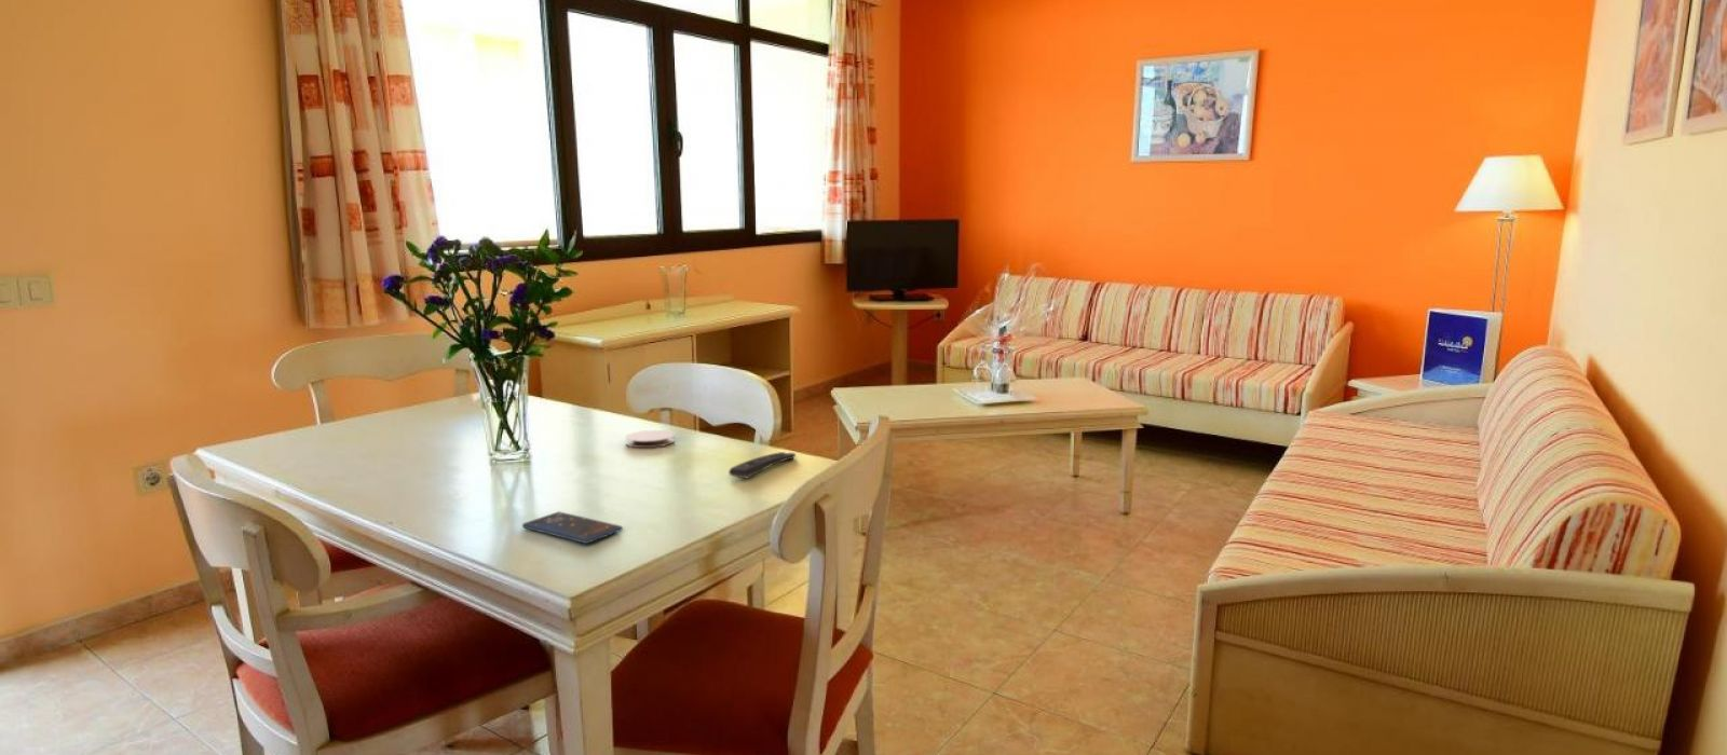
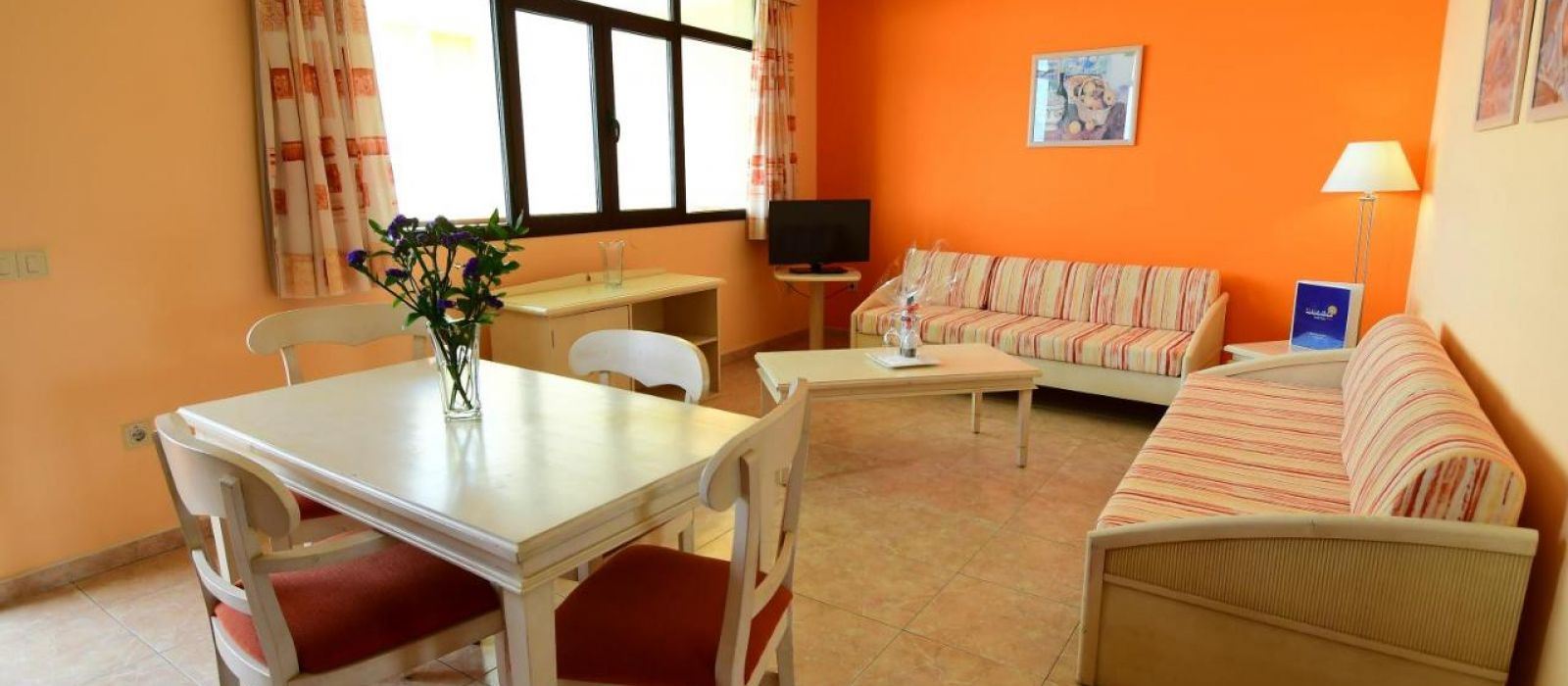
- coaster [623,429,675,449]
- remote control [728,451,796,479]
- smartphone [521,511,623,545]
